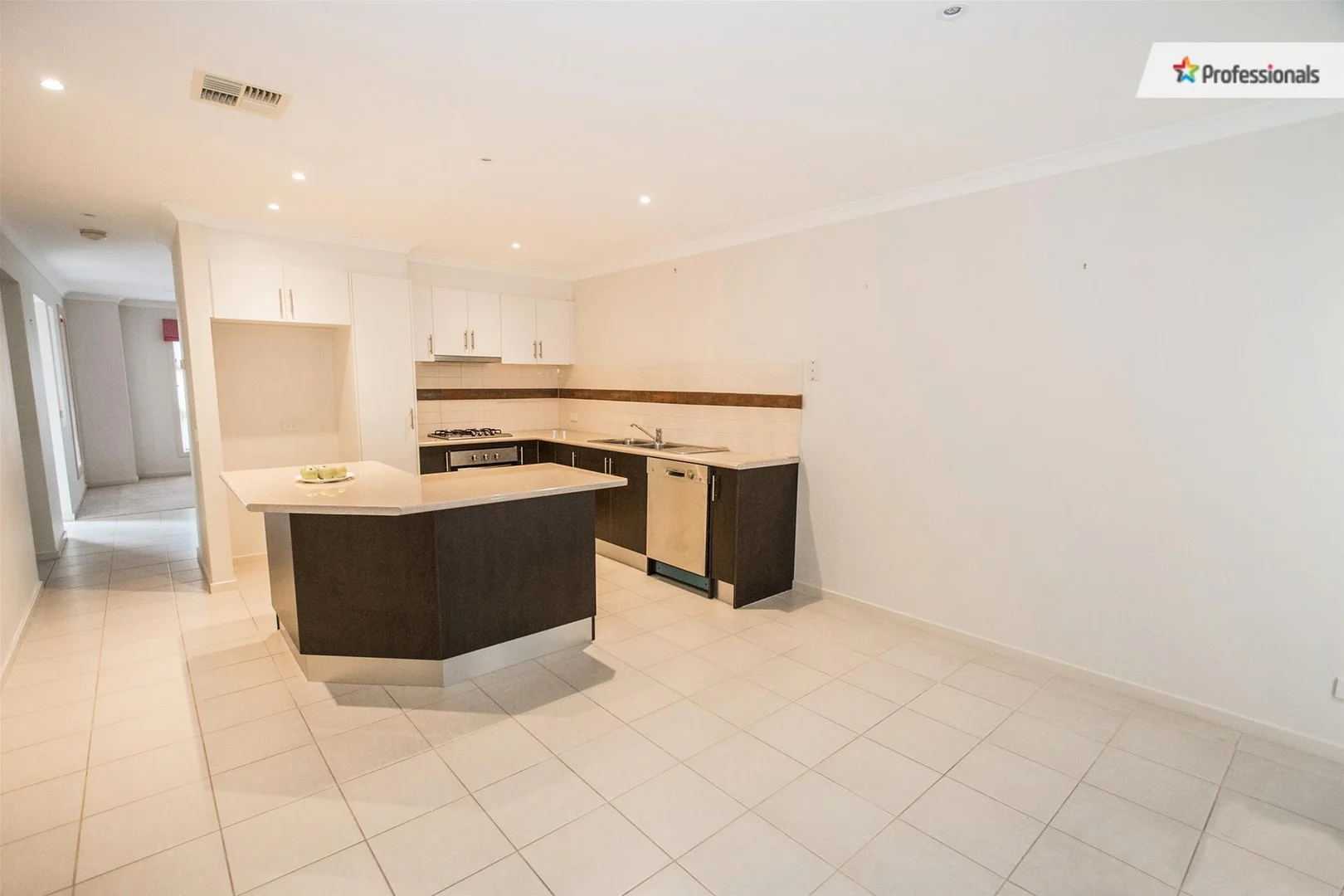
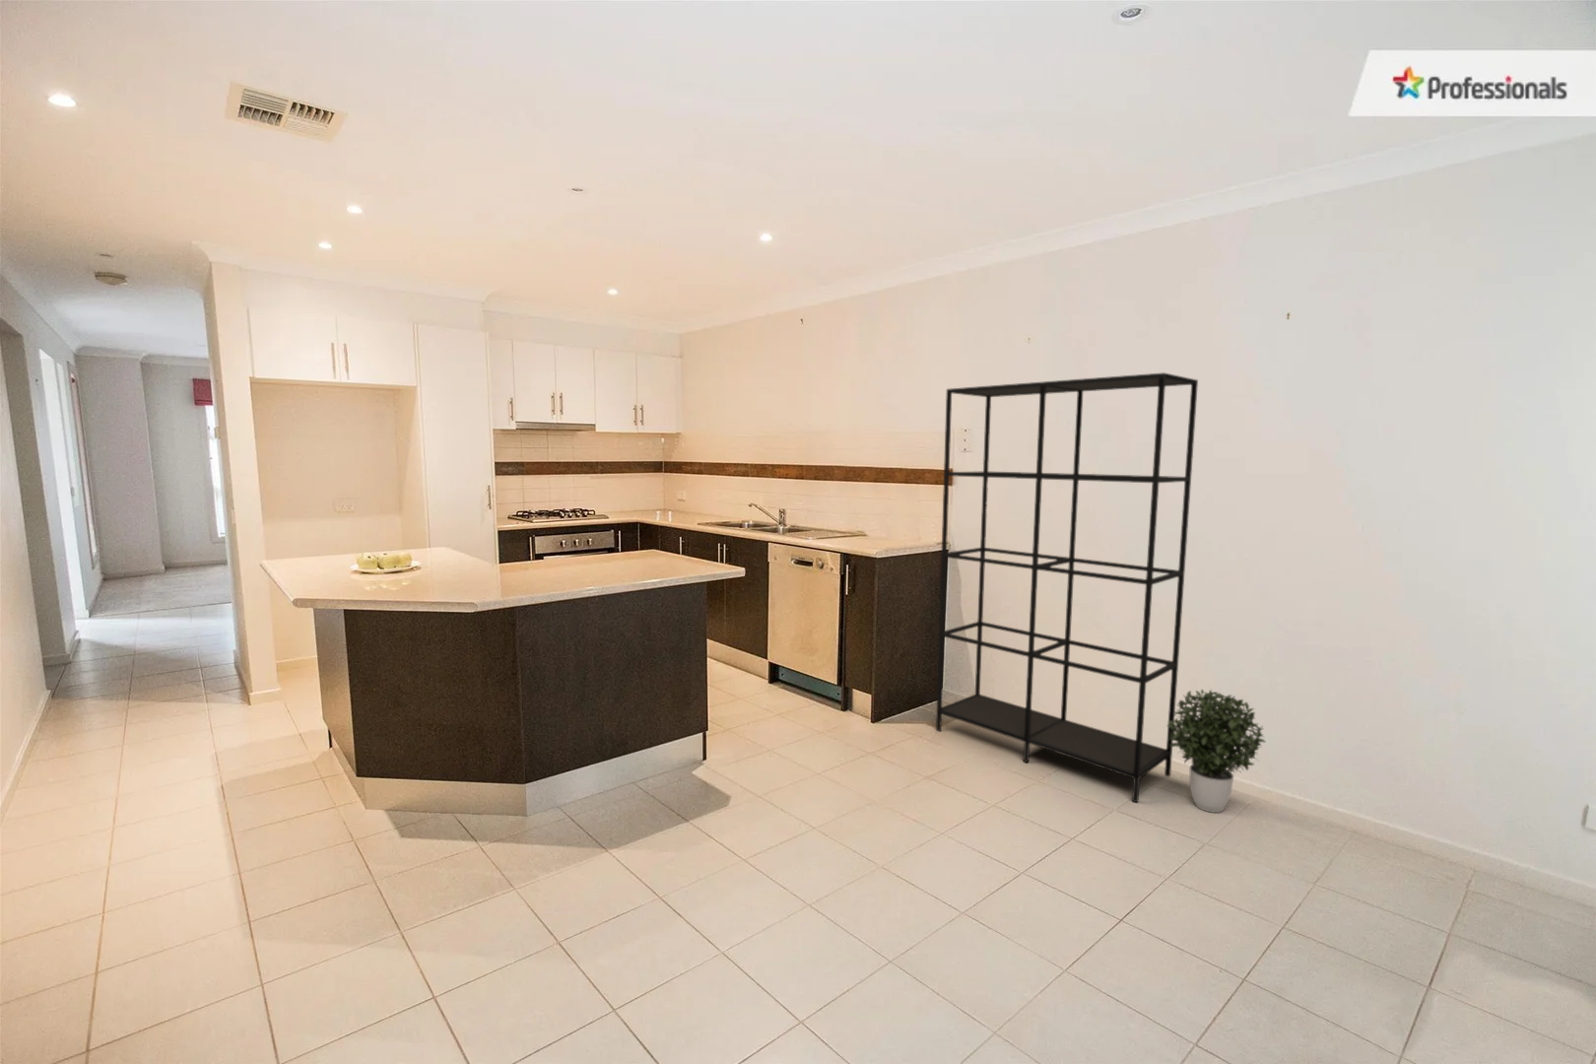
+ shelving unit [935,372,1199,803]
+ potted plant [1165,689,1267,813]
